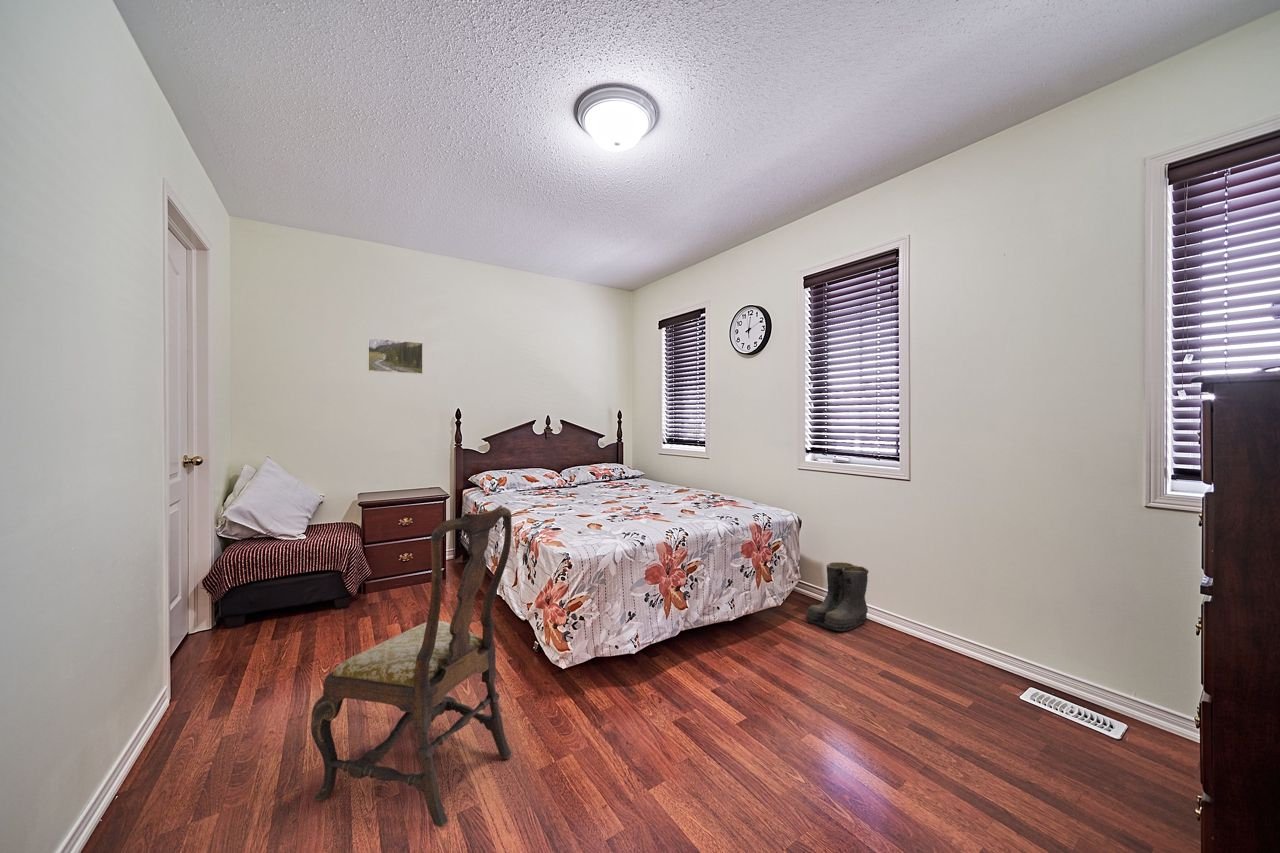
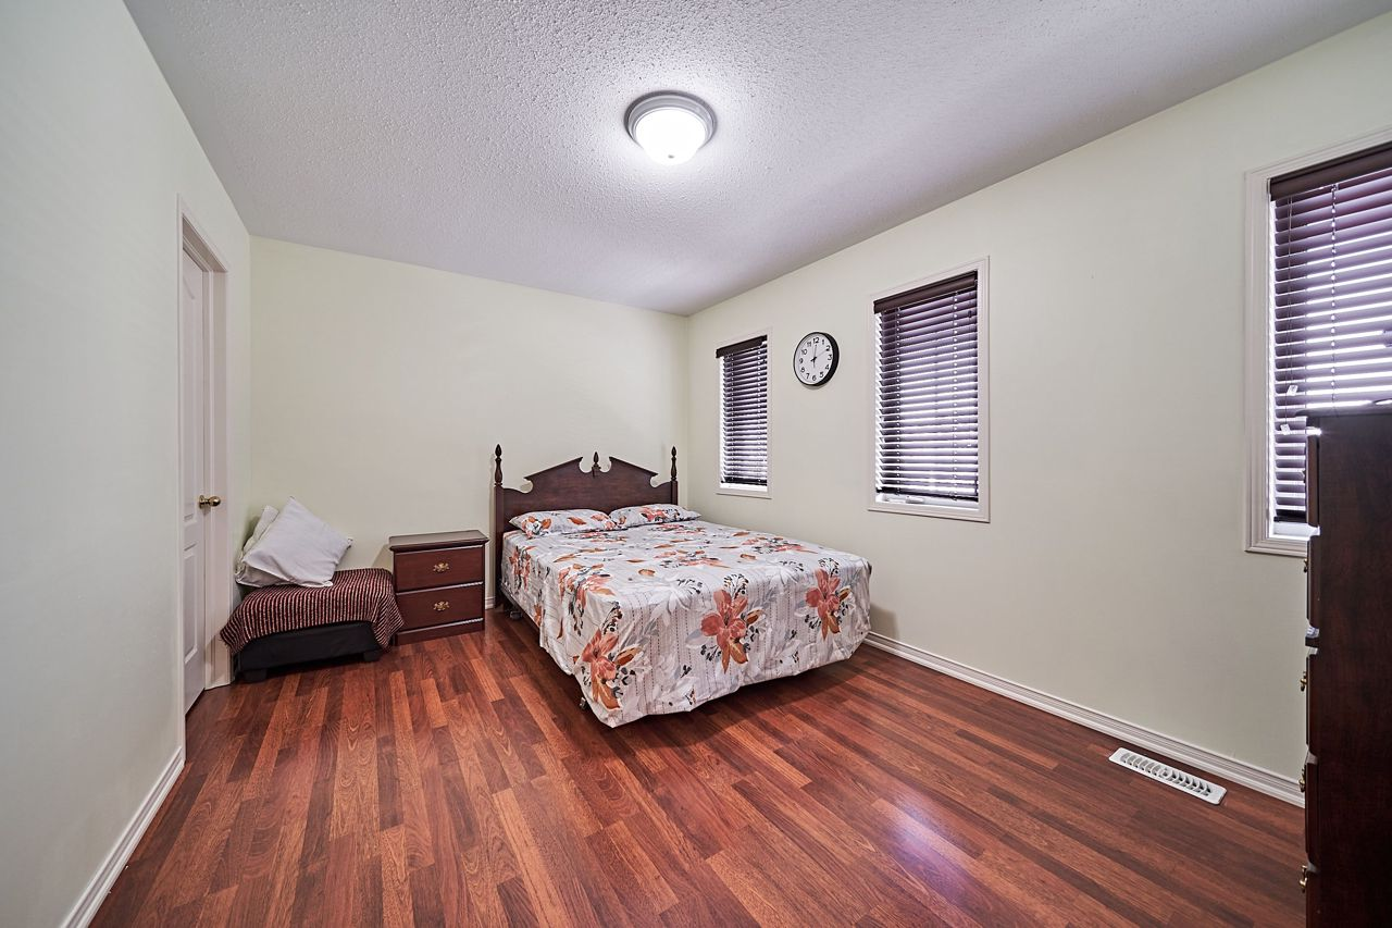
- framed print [367,337,424,375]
- boots [805,561,870,632]
- dining chair [310,504,513,828]
